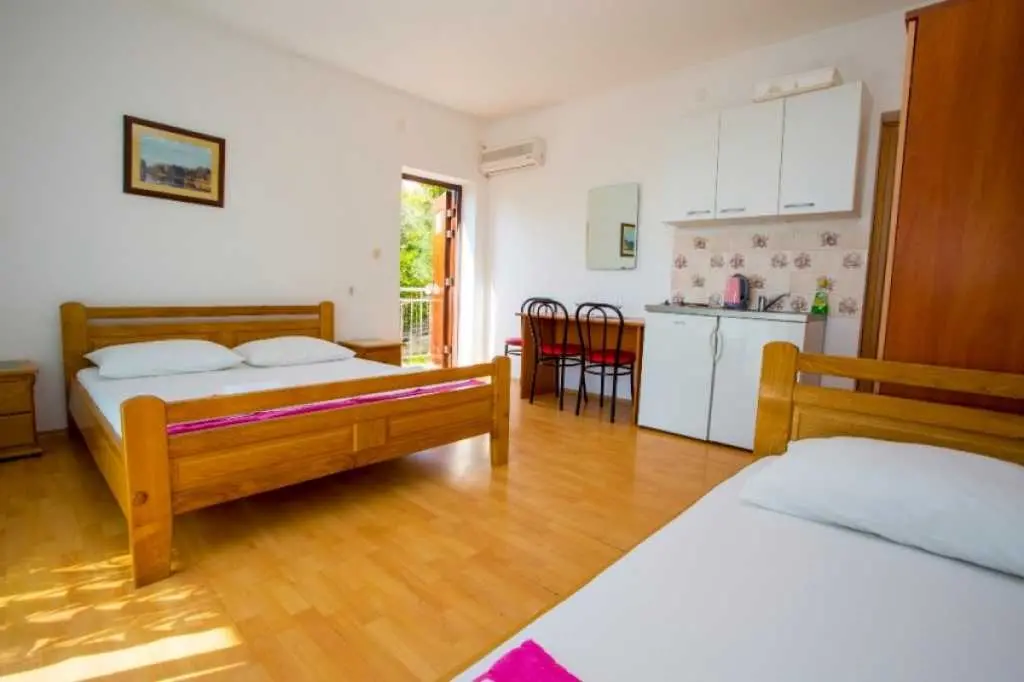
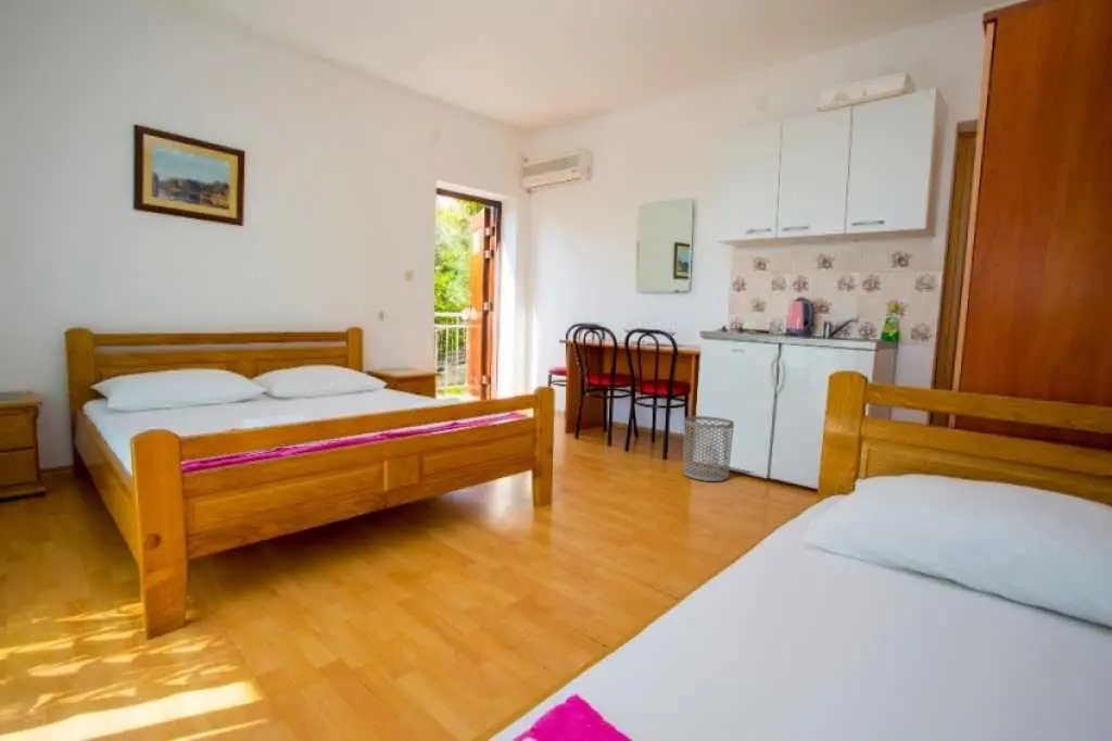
+ waste bin [682,415,735,482]
